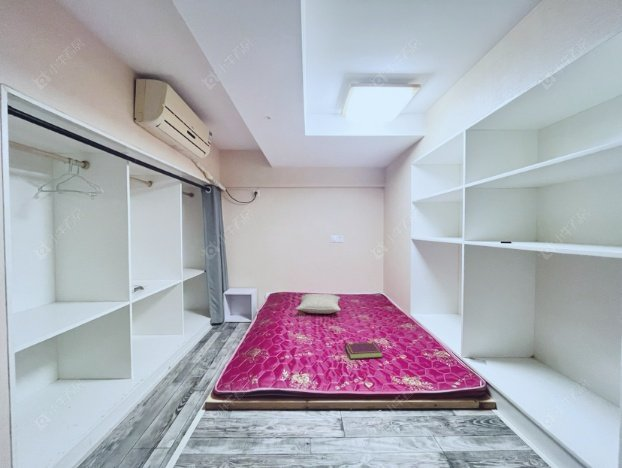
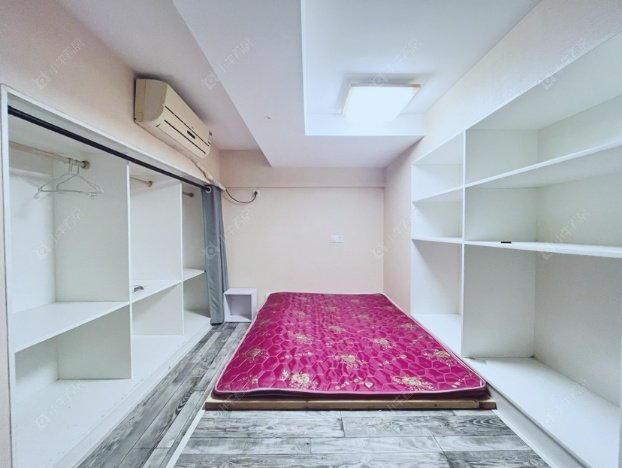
- book [344,340,383,360]
- pillow [295,293,341,315]
